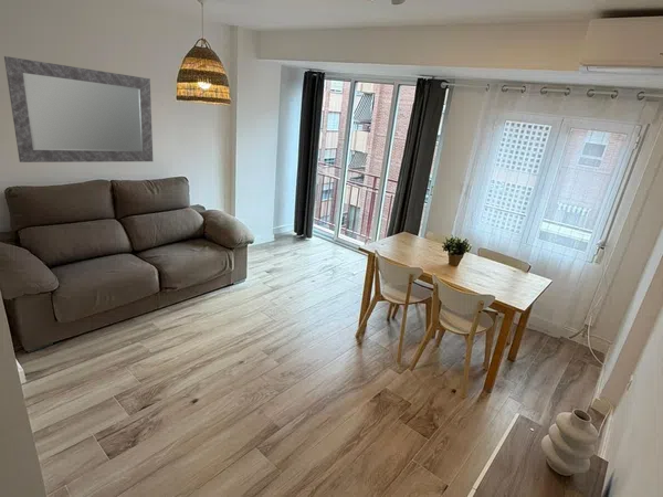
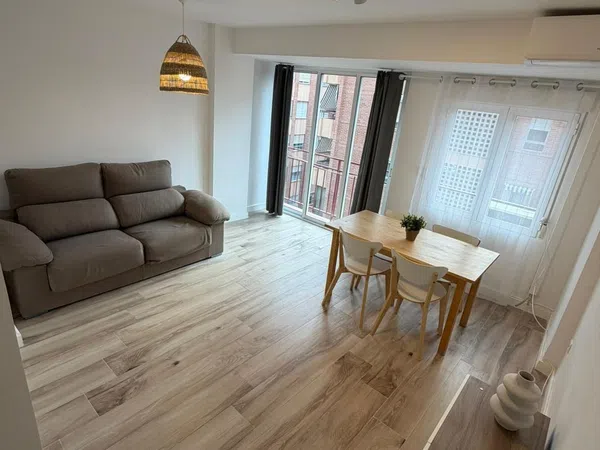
- mirror [3,55,154,163]
